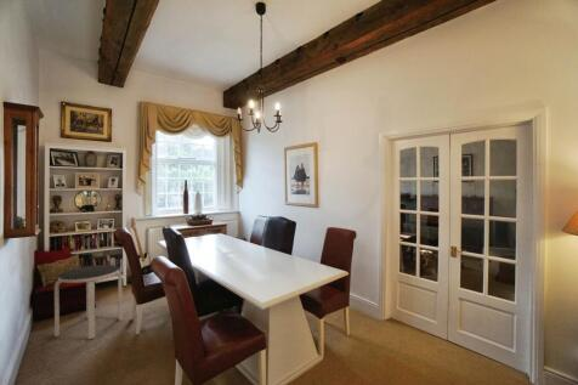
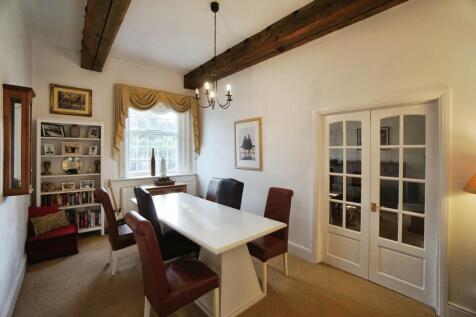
- side table [53,264,124,340]
